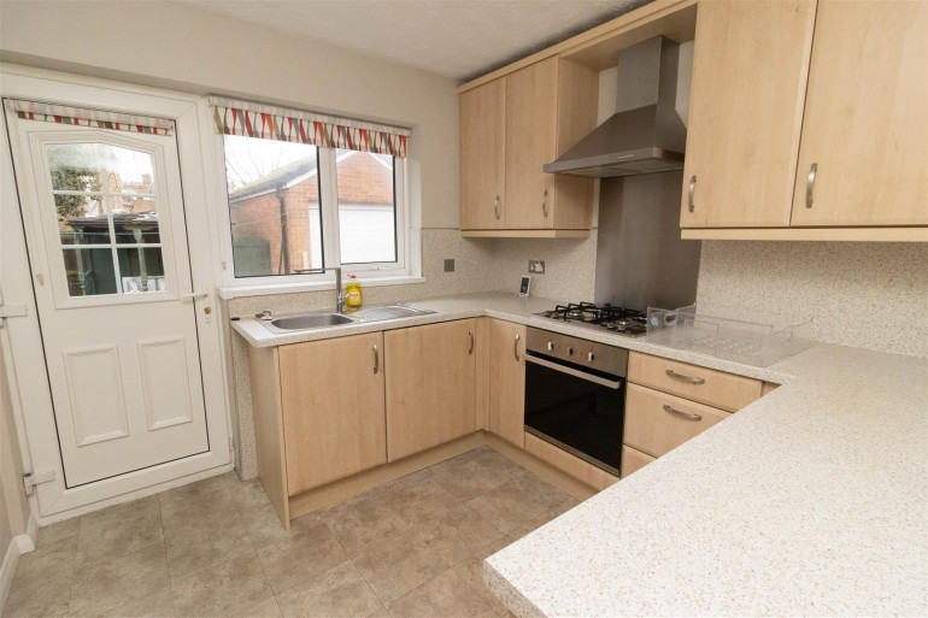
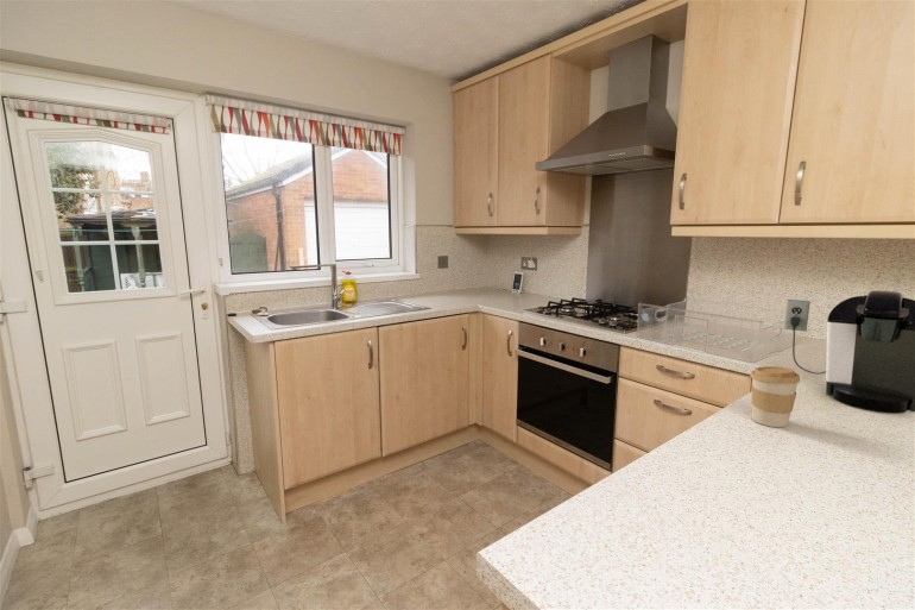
+ coffee maker [782,289,915,415]
+ coffee cup [749,365,801,428]
